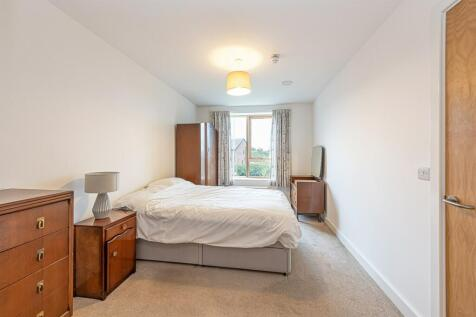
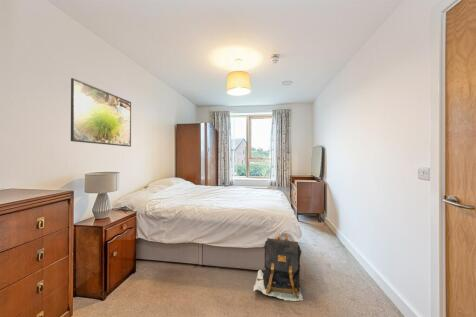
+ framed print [70,77,132,148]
+ backpack [252,234,304,302]
